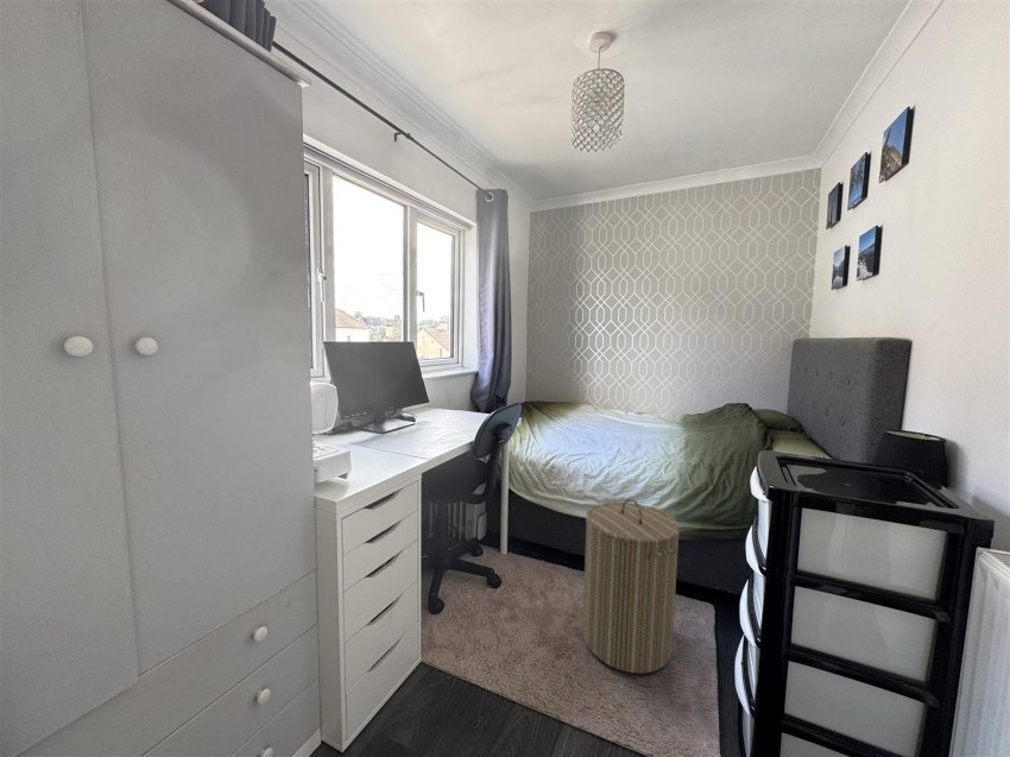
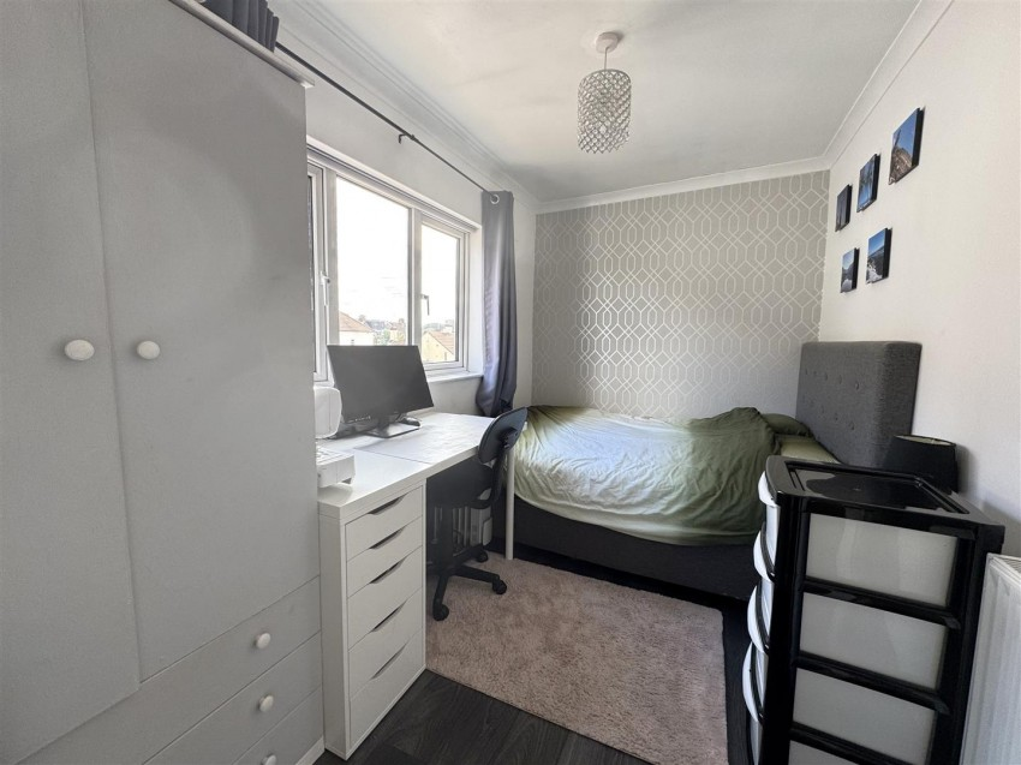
- laundry hamper [581,498,681,675]
